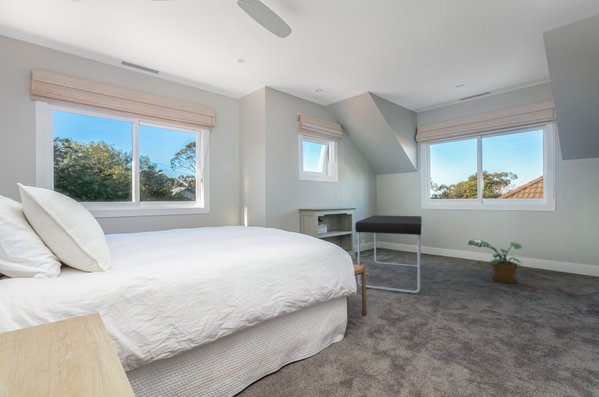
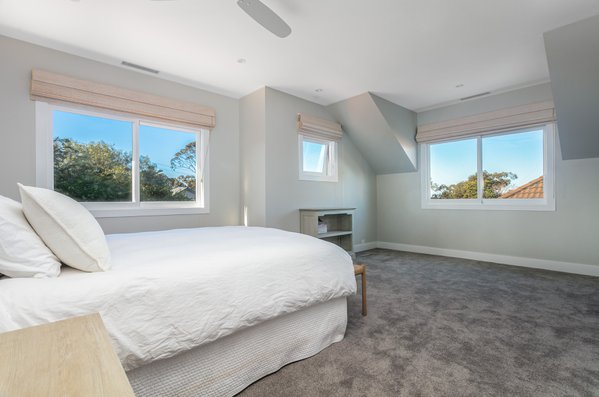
- desk [354,214,423,294]
- potted plant [467,239,524,284]
